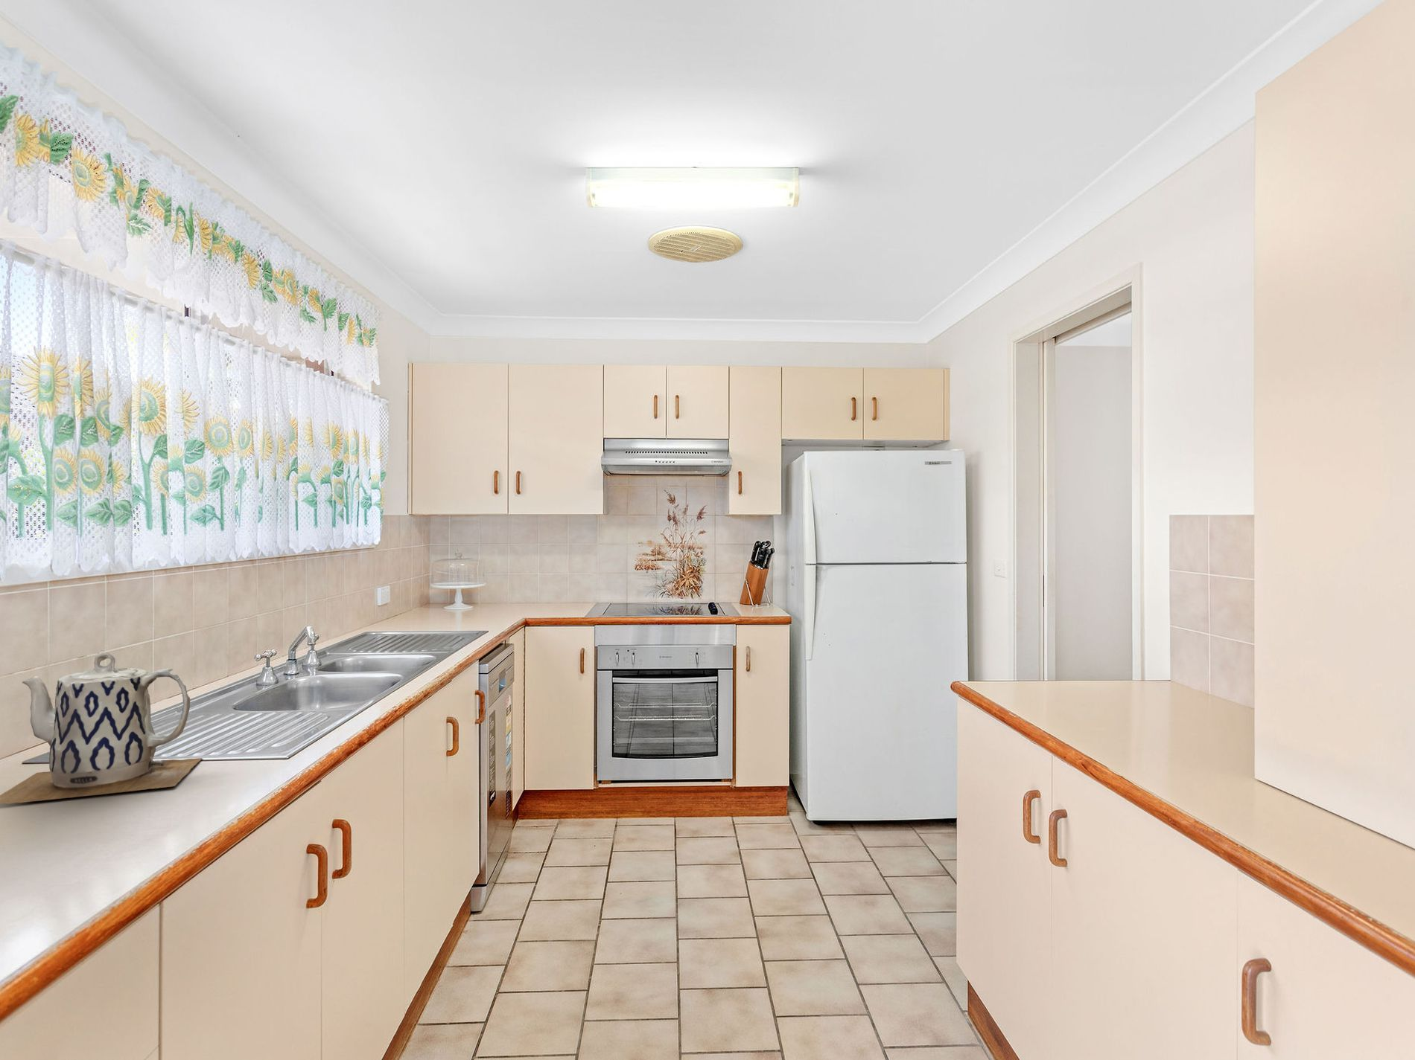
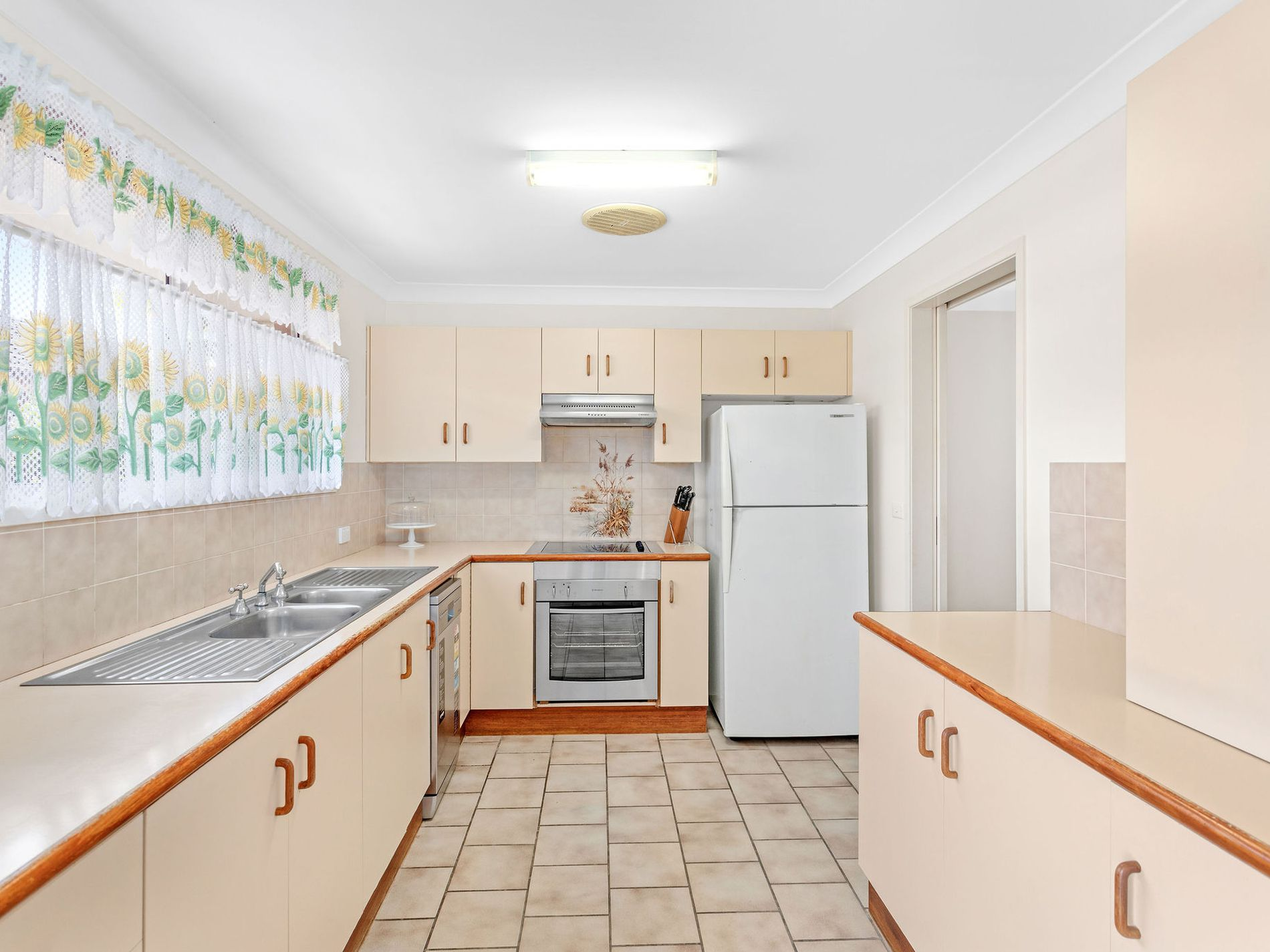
- teapot [0,651,203,805]
